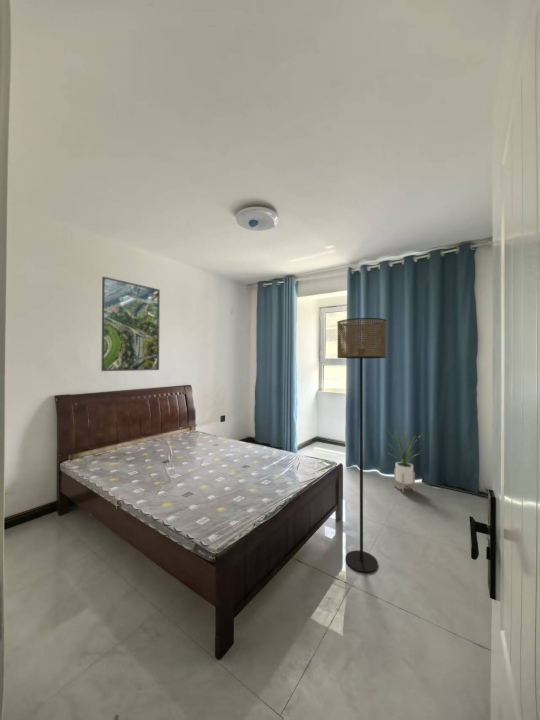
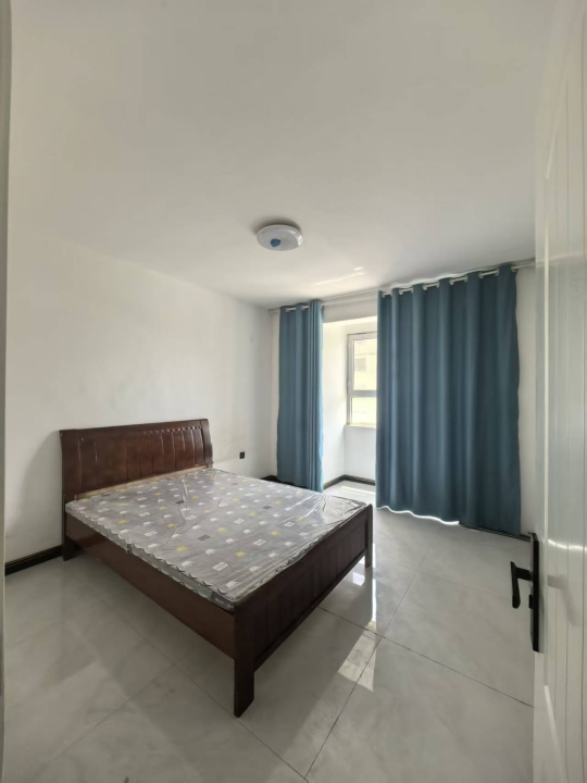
- house plant [387,423,425,493]
- floor lamp [336,317,387,573]
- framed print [100,276,161,372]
